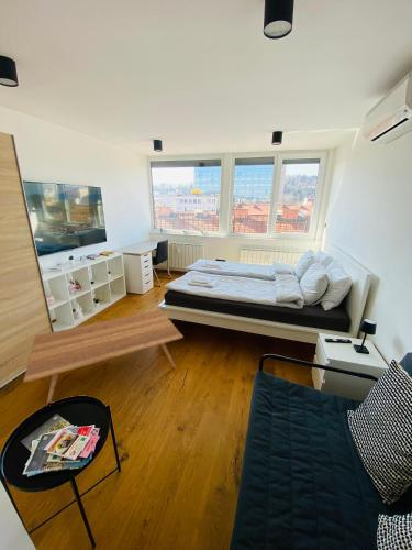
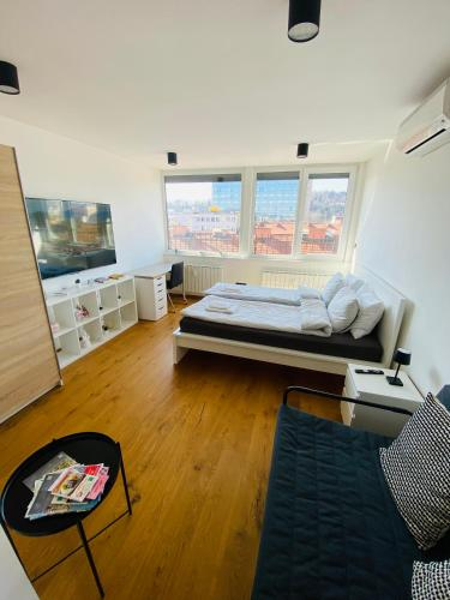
- coffee table [22,309,185,405]
